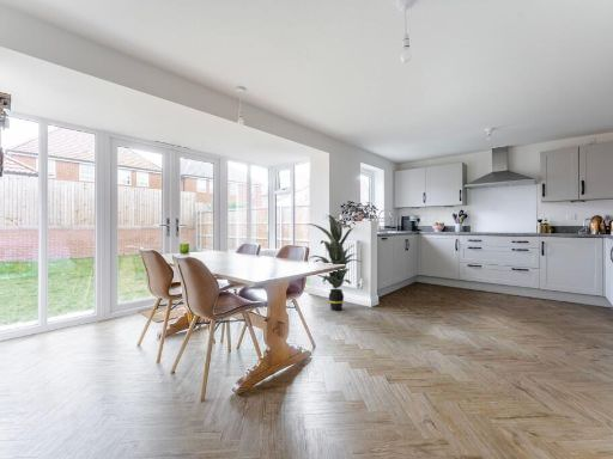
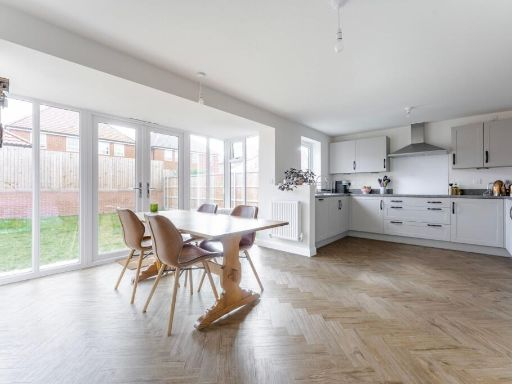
- indoor plant [305,214,362,312]
